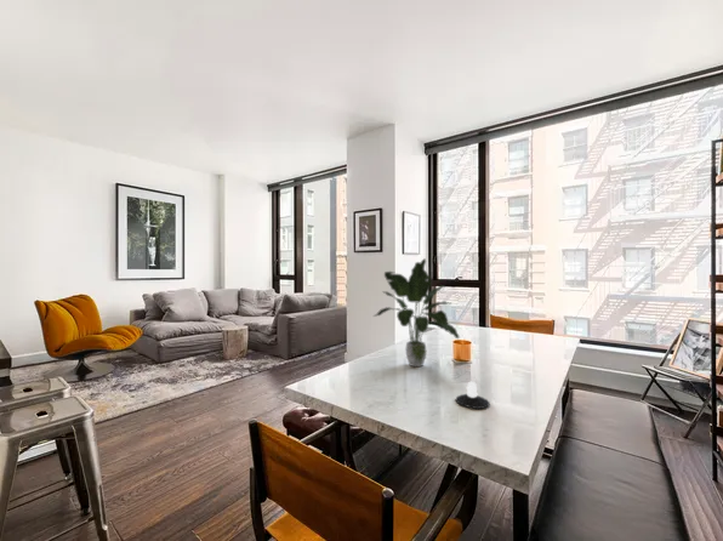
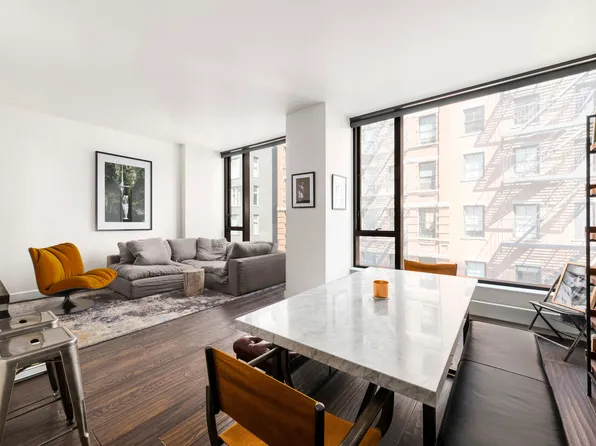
- potted plant [372,257,460,368]
- candle [455,380,491,410]
